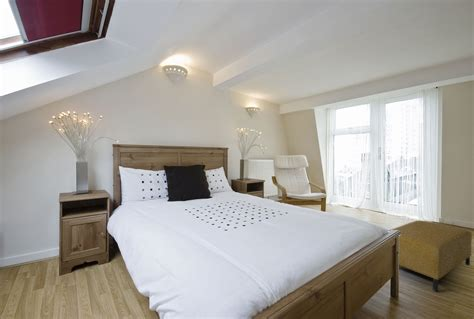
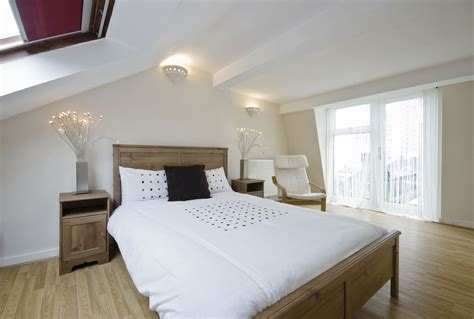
- ottoman [387,220,473,293]
